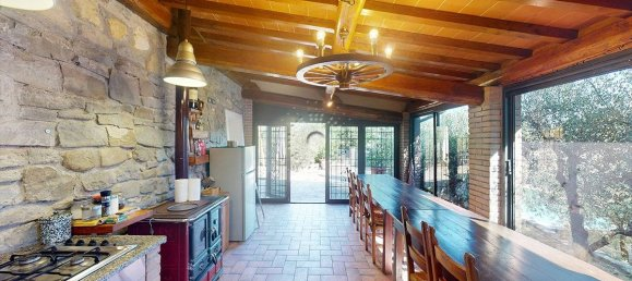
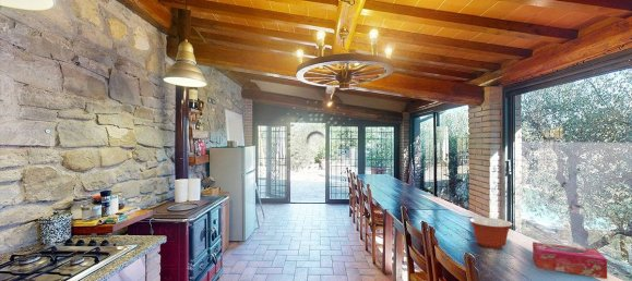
+ mixing bowl [468,217,513,249]
+ tissue box [532,241,608,280]
